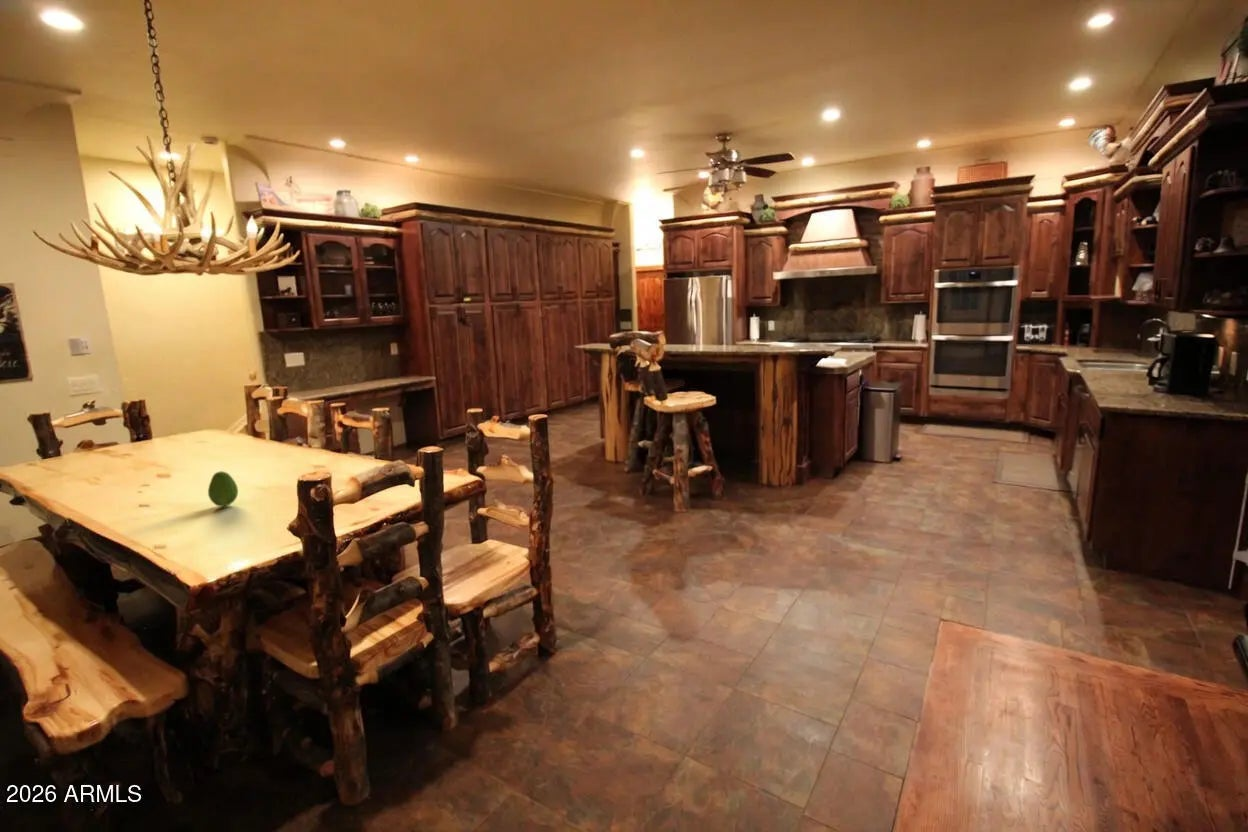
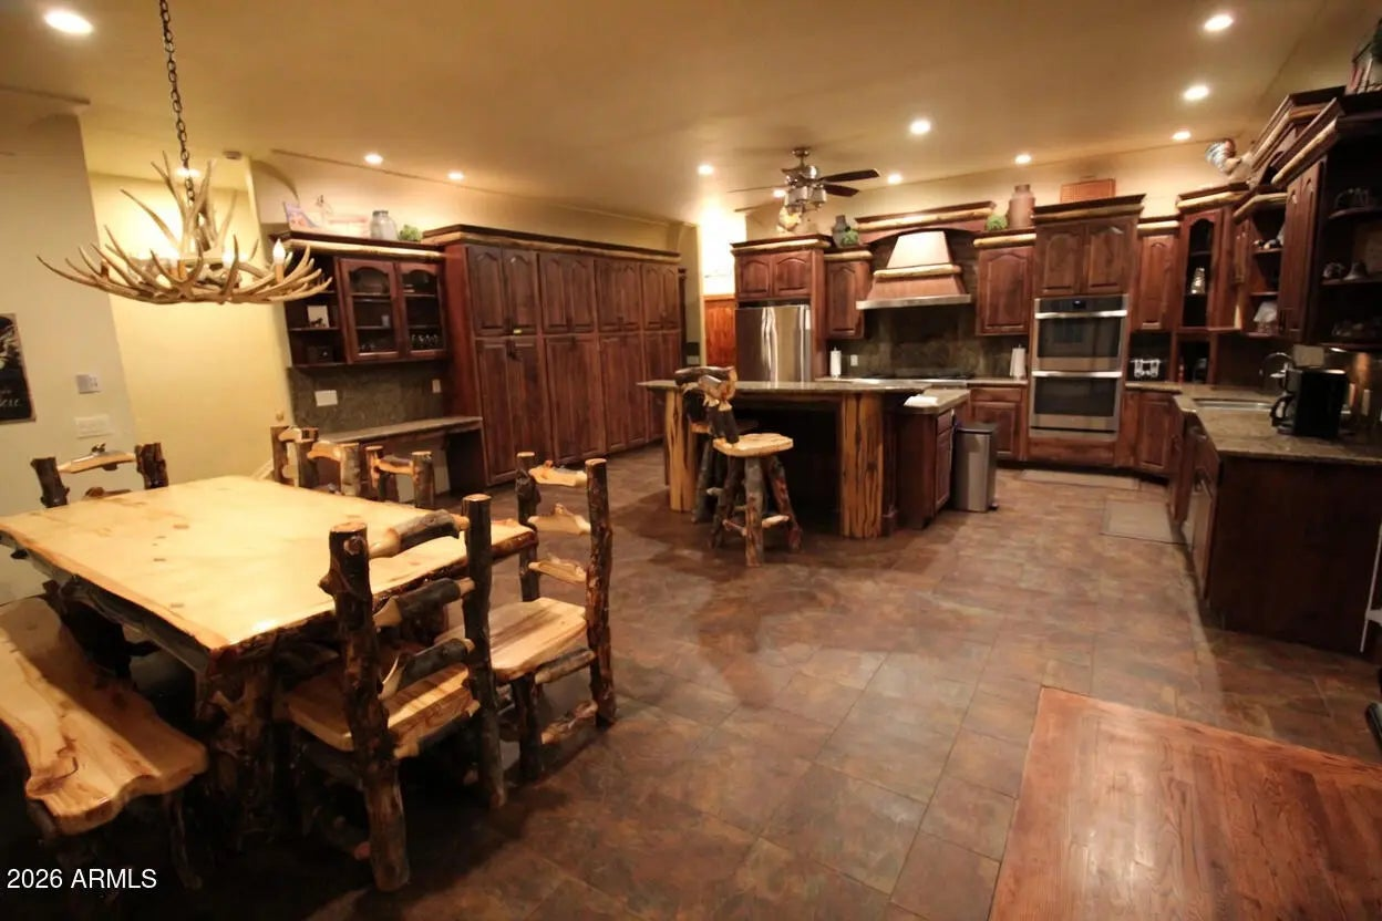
- fruit [207,470,239,508]
